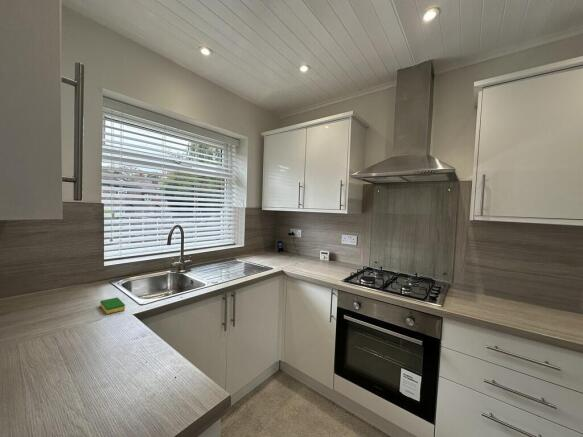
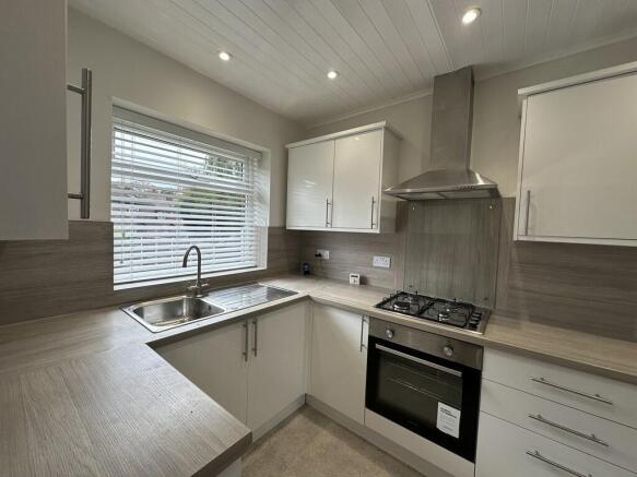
- dish sponge [99,296,126,315]
